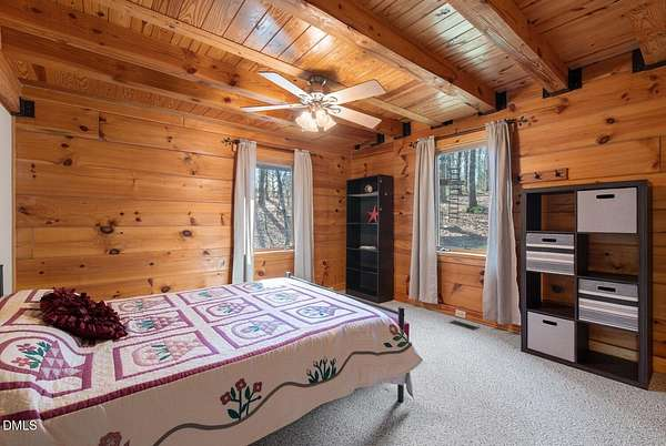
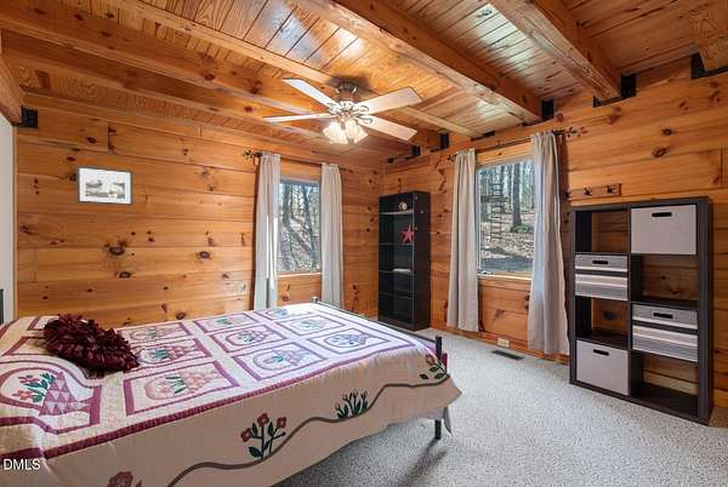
+ picture frame [75,165,135,207]
